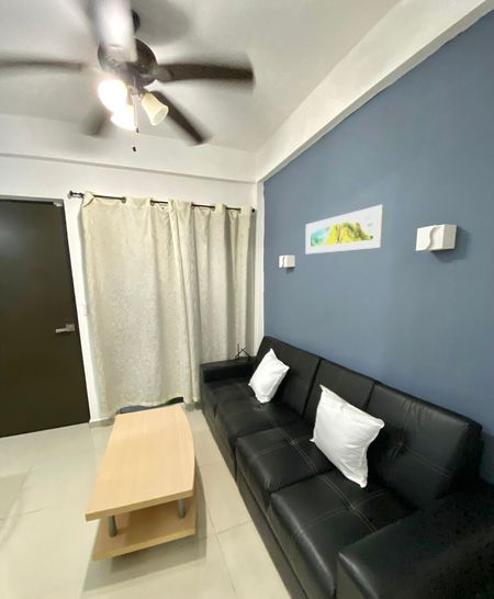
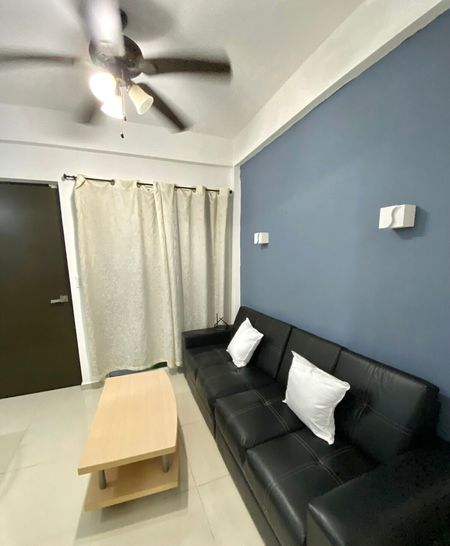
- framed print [304,204,385,255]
